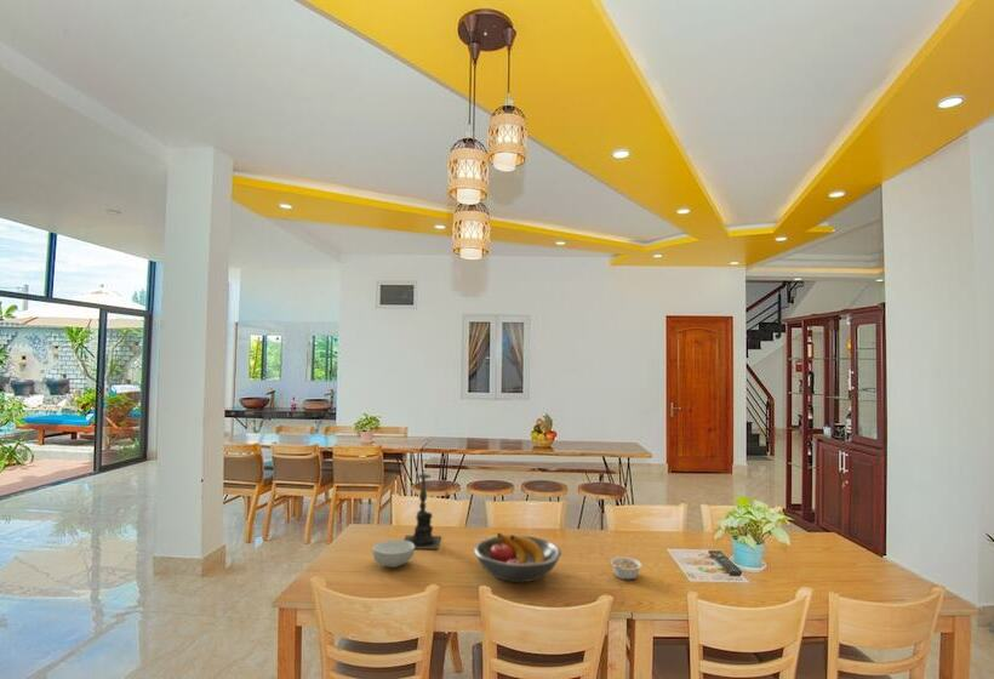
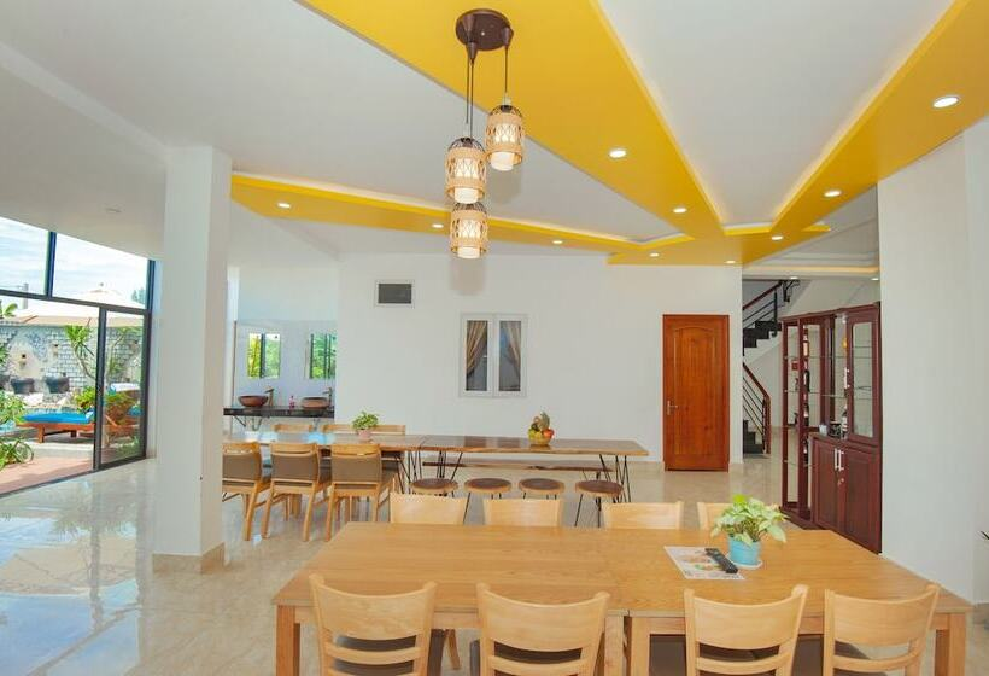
- legume [609,555,644,581]
- cereal bowl [371,538,416,569]
- candle holder [402,470,441,550]
- fruit bowl [473,532,562,583]
